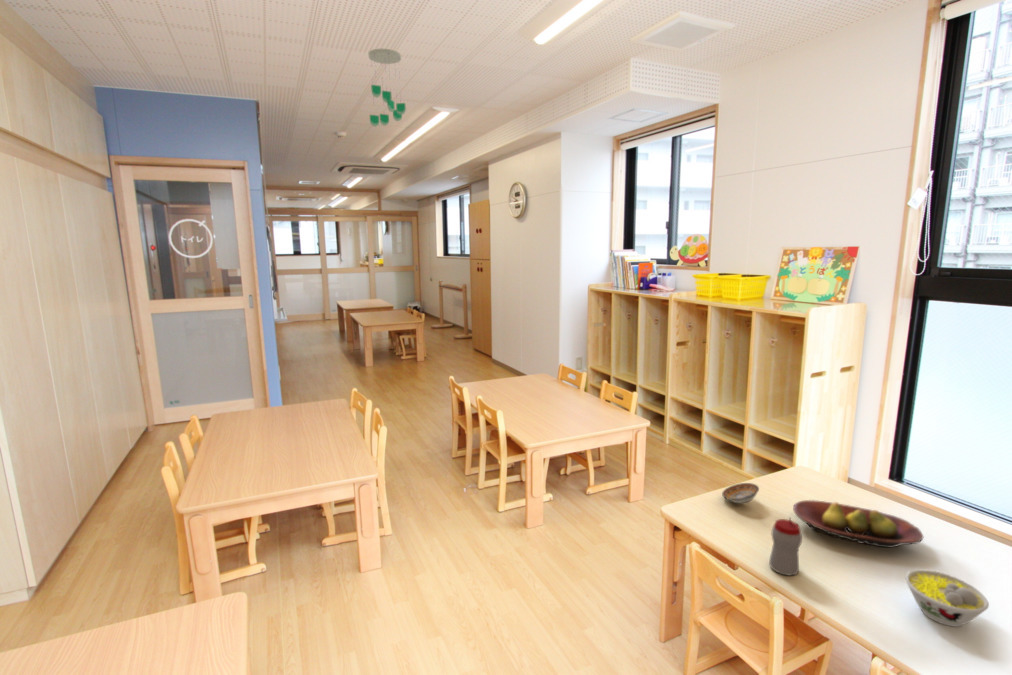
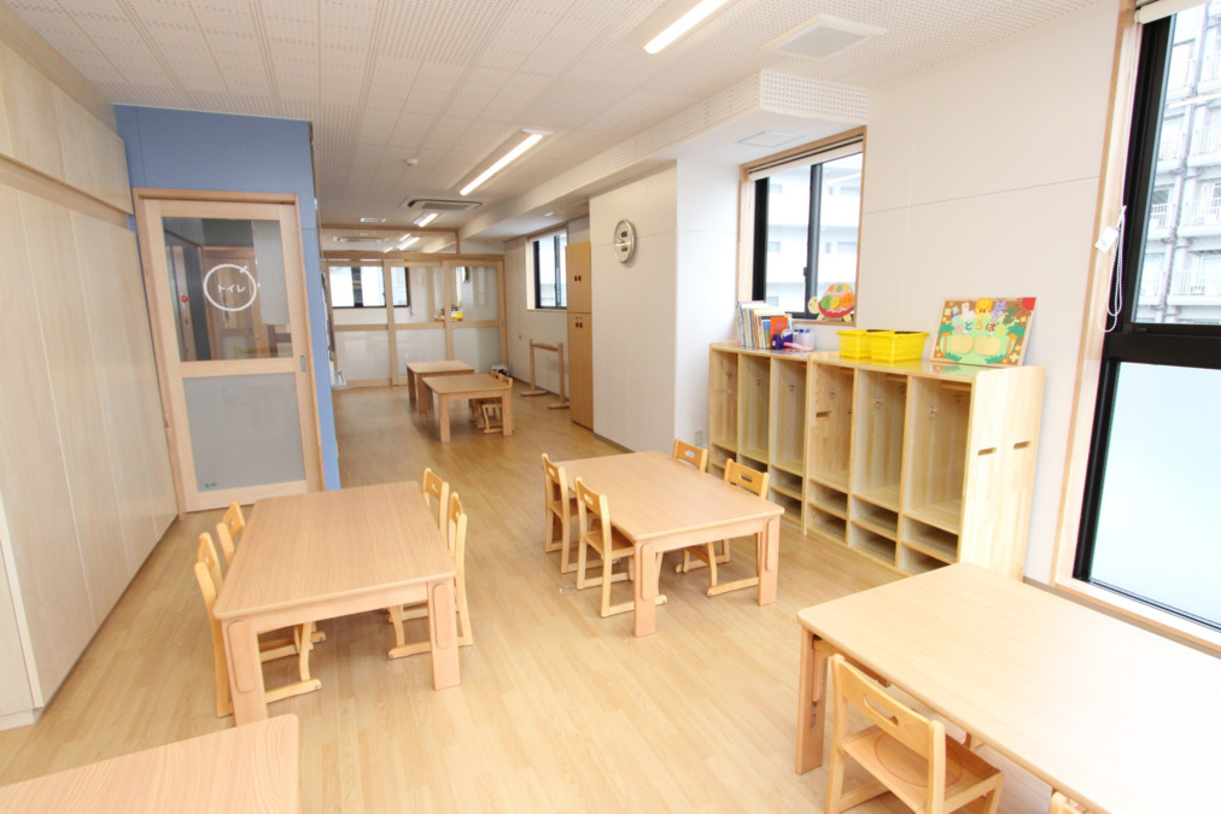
- ceiling mobile [367,48,407,128]
- bowl [721,482,760,504]
- fruit bowl [792,499,924,549]
- bowl [904,569,990,627]
- sippy cup [768,517,803,577]
